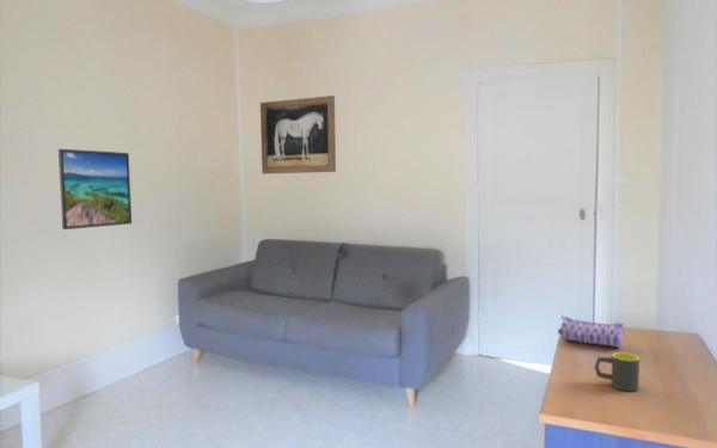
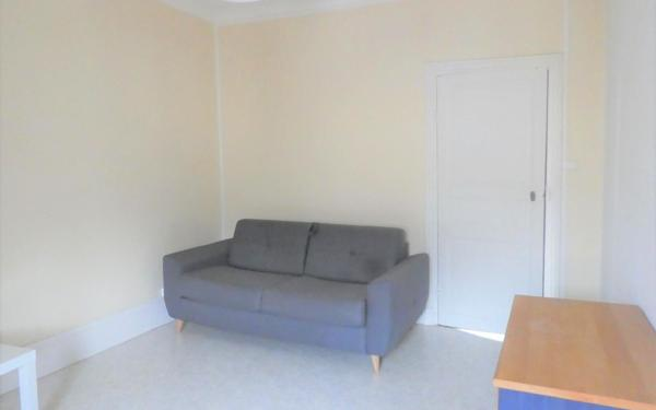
- pencil case [557,314,625,349]
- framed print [57,148,133,231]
- wall art [259,94,337,174]
- mug [594,351,641,392]
